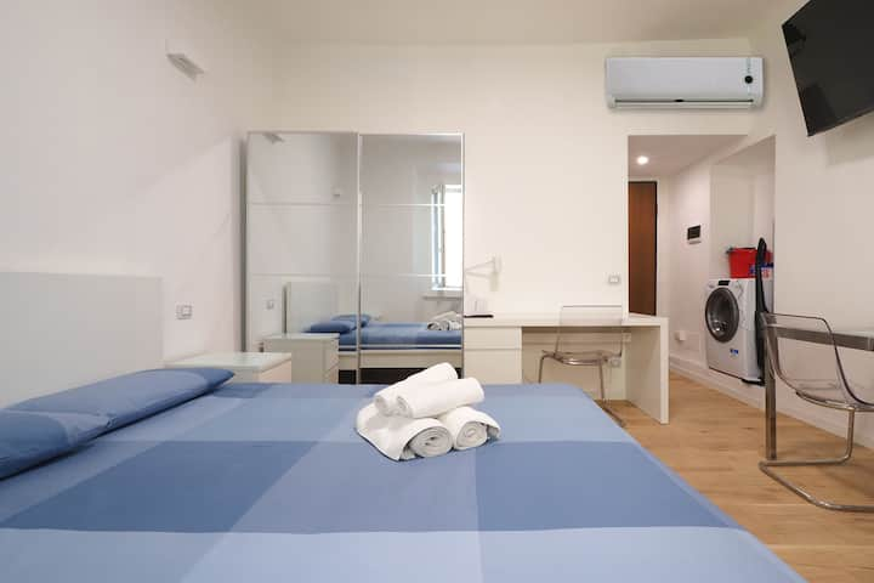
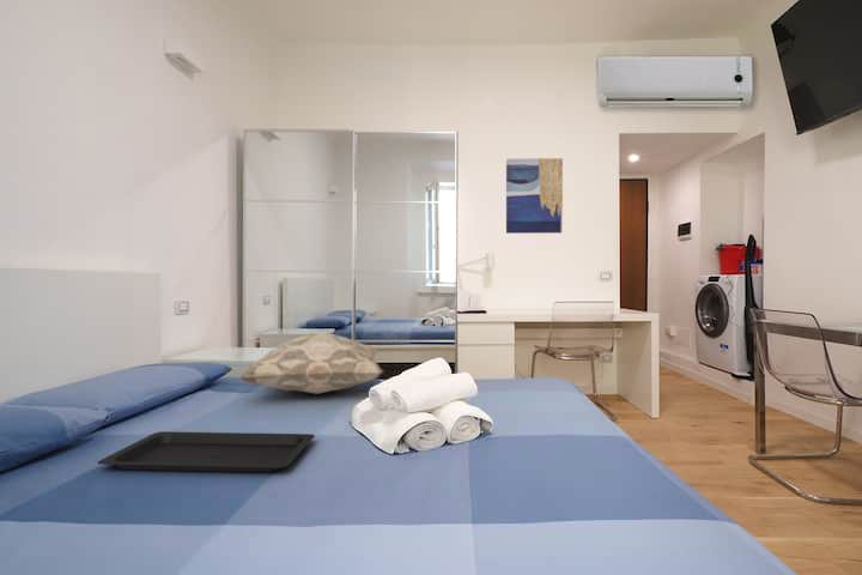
+ serving tray [96,430,316,473]
+ wall art [505,157,564,235]
+ decorative pillow [238,331,386,395]
